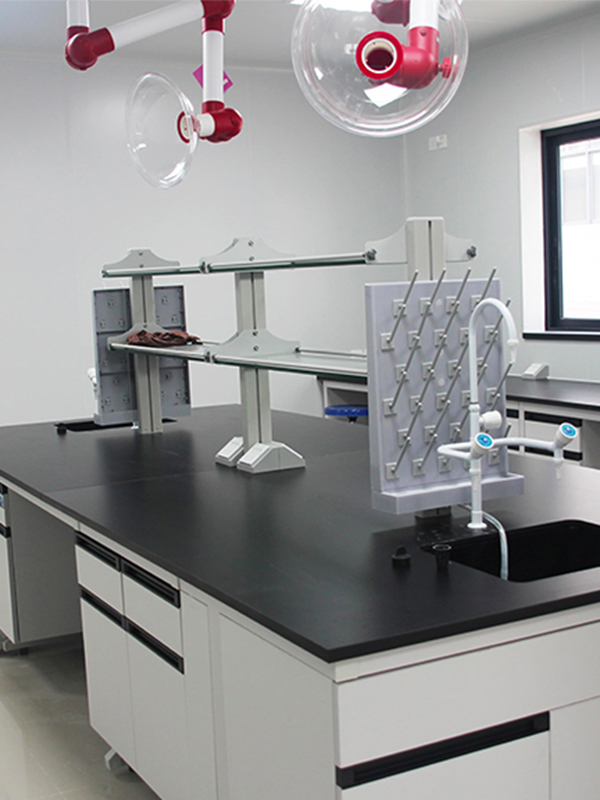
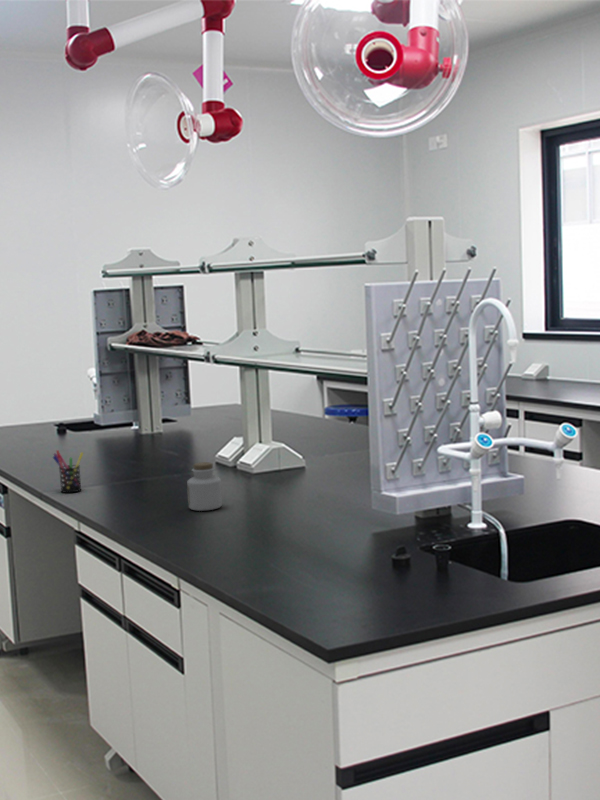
+ pen holder [52,449,84,494]
+ jar [186,461,223,512]
